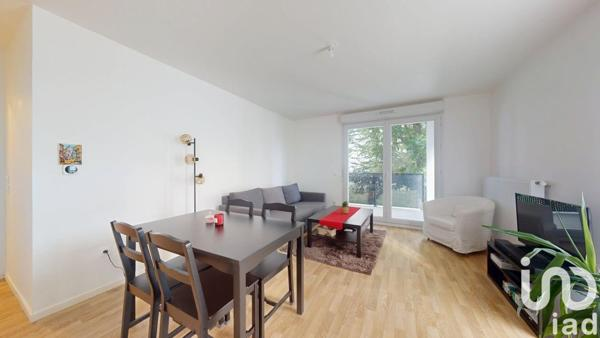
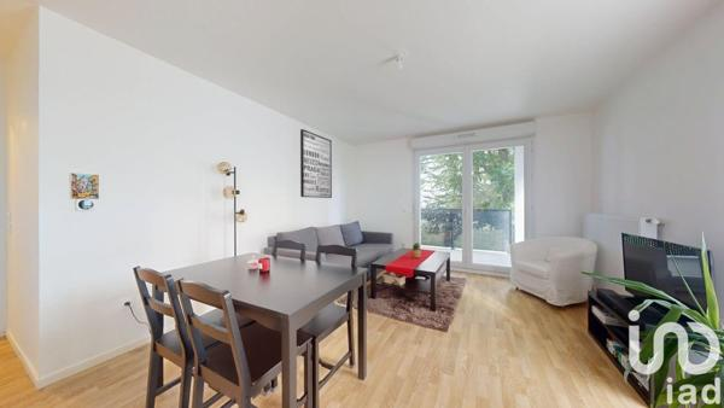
+ wall art [299,128,333,199]
